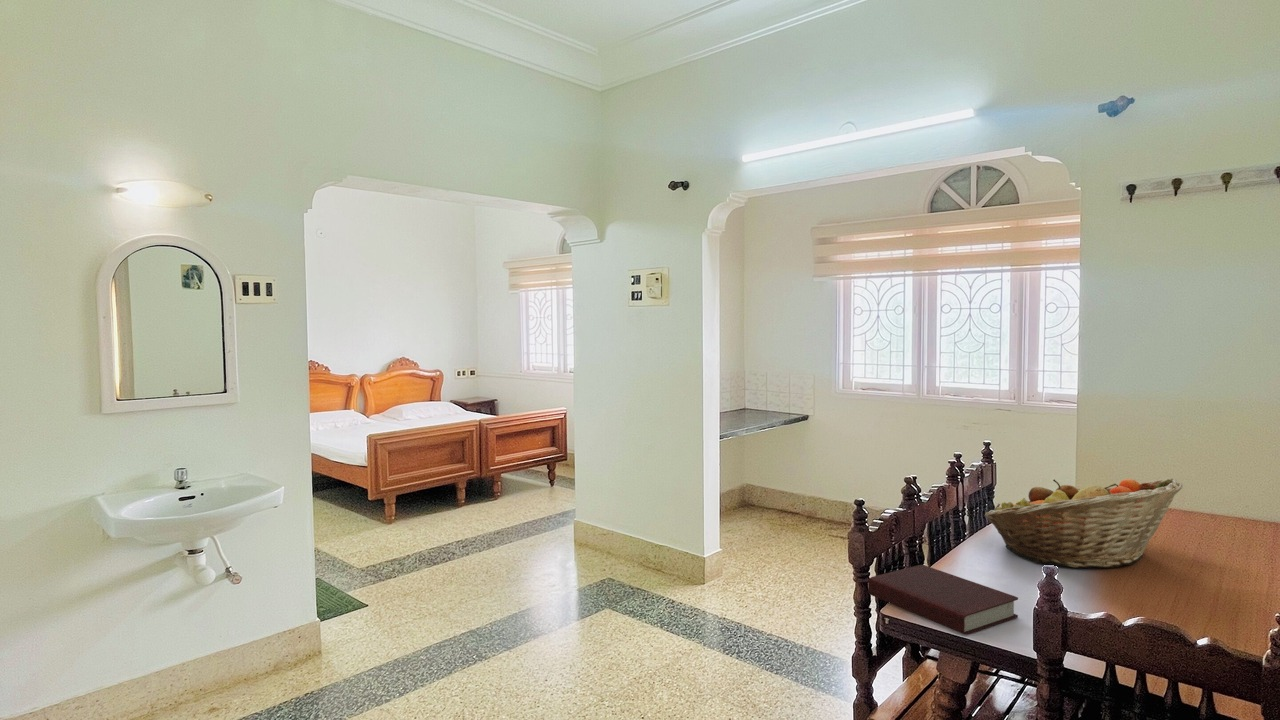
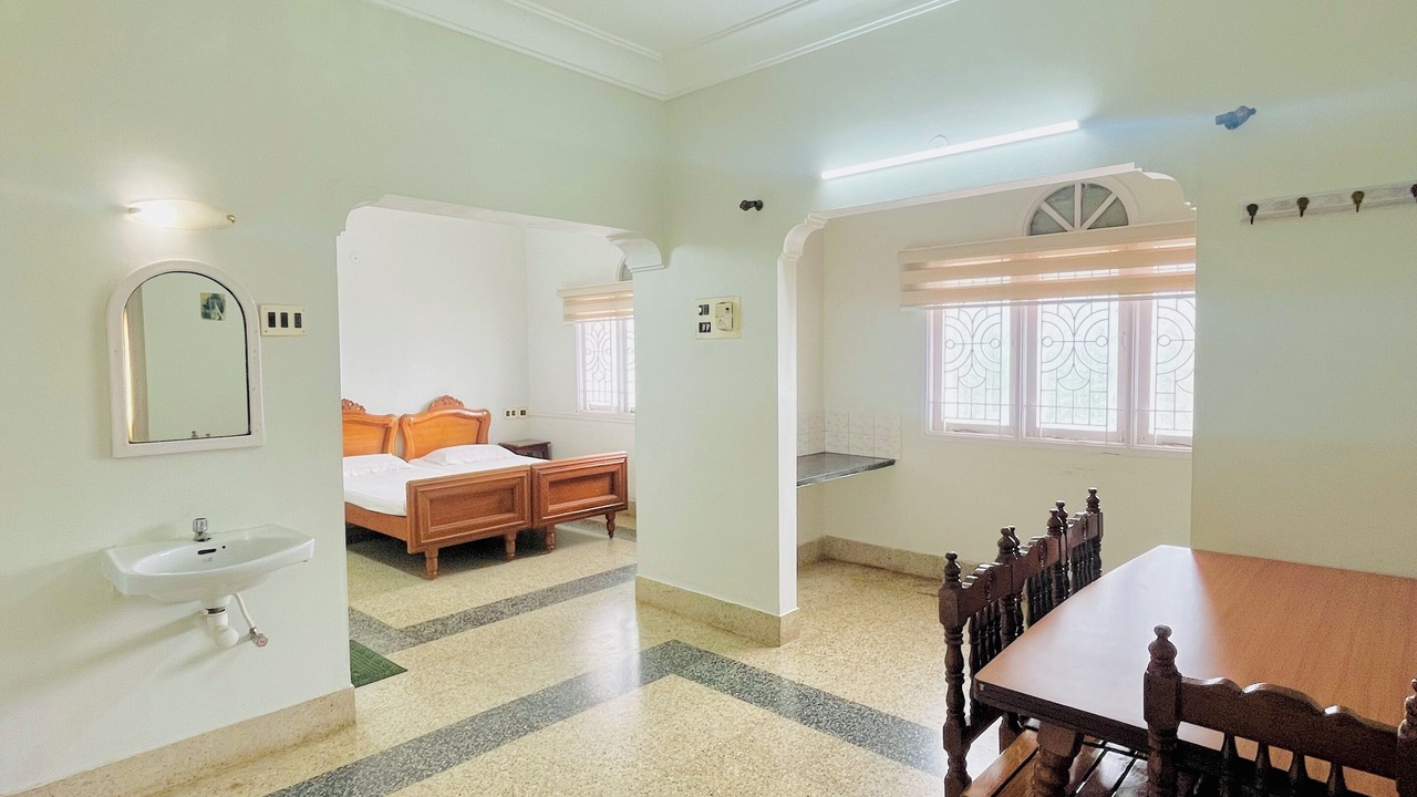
- book [867,564,1019,636]
- fruit basket [983,478,1184,569]
